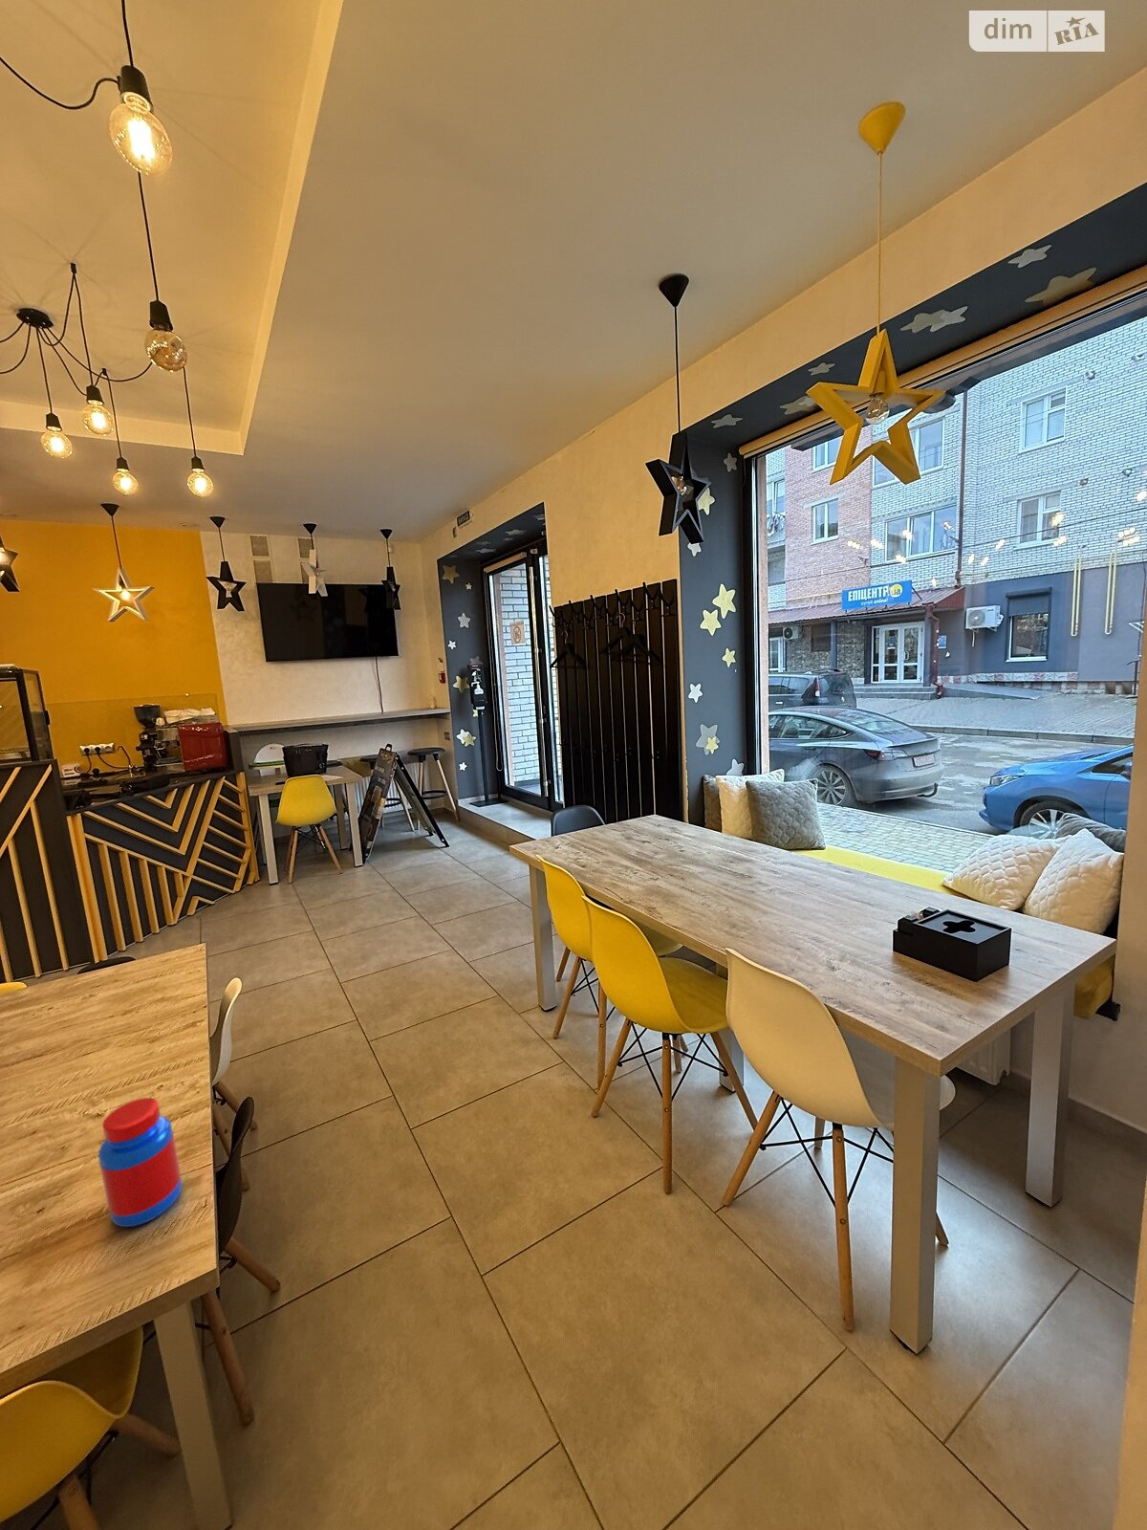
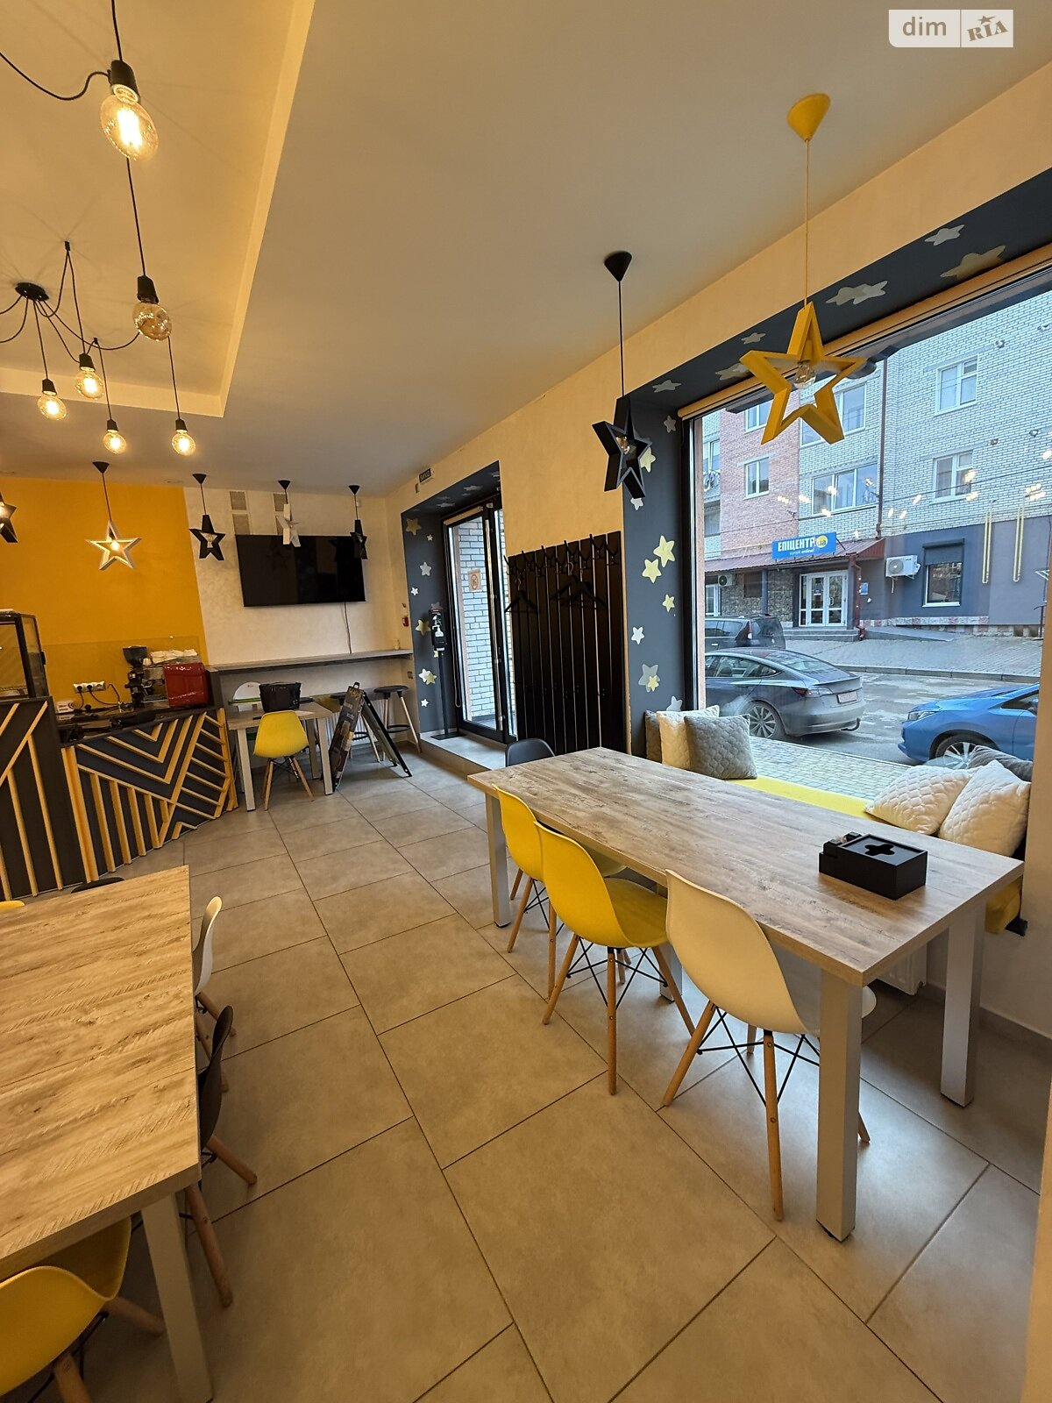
- jar [98,1096,183,1228]
